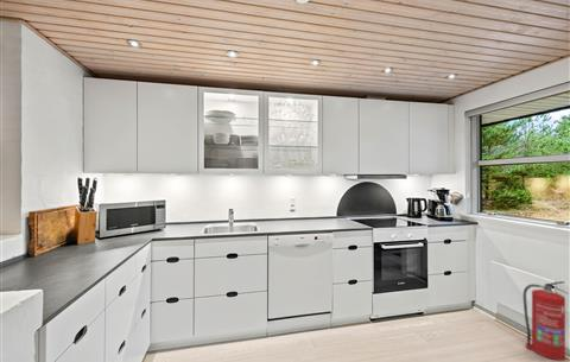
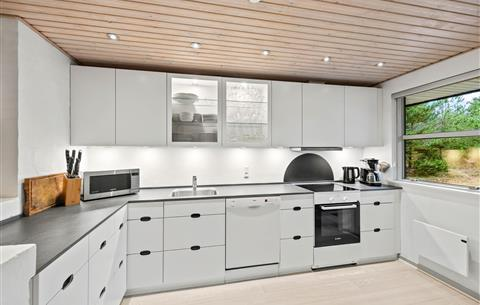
- fire extinguisher [522,280,570,362]
